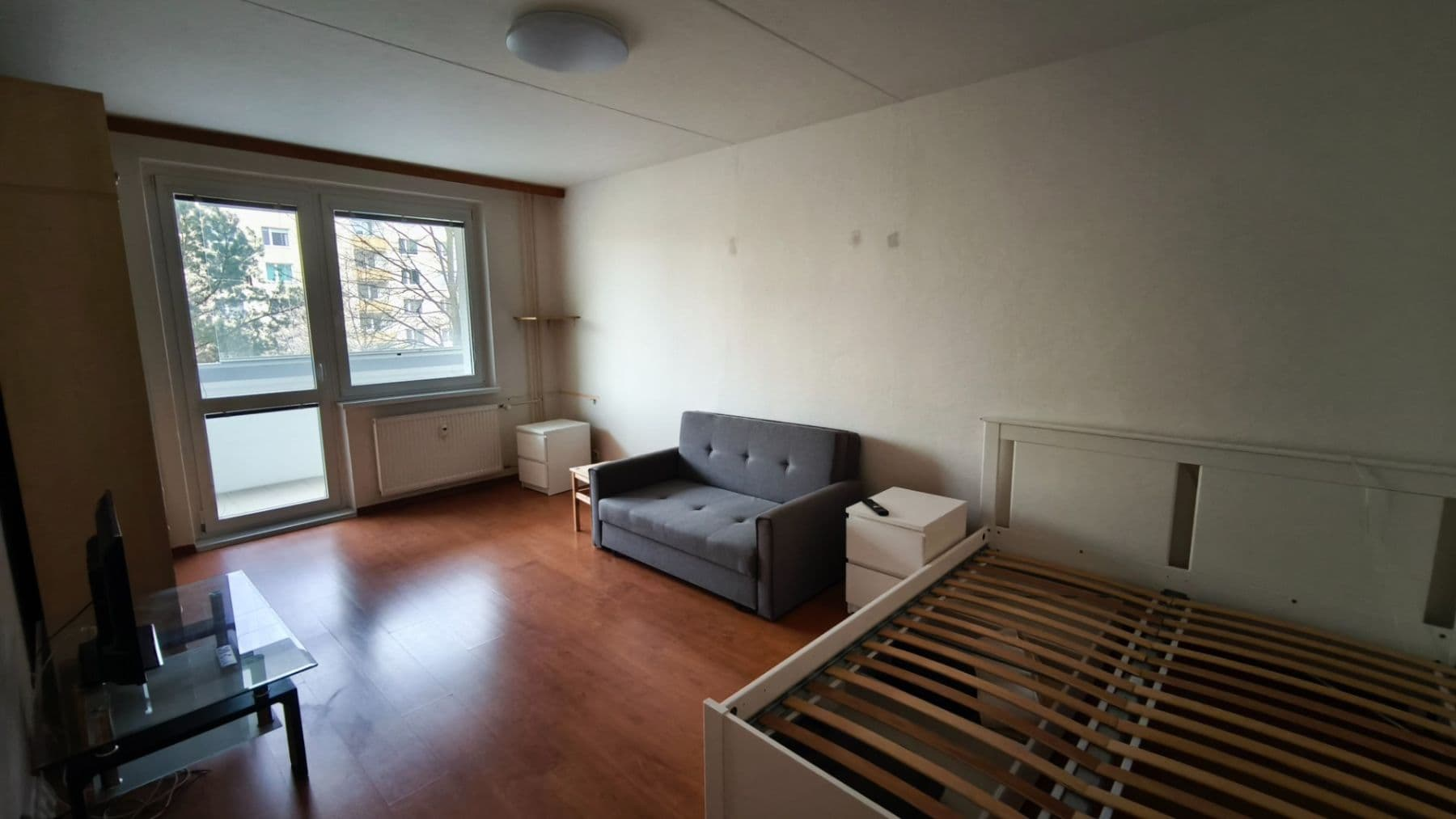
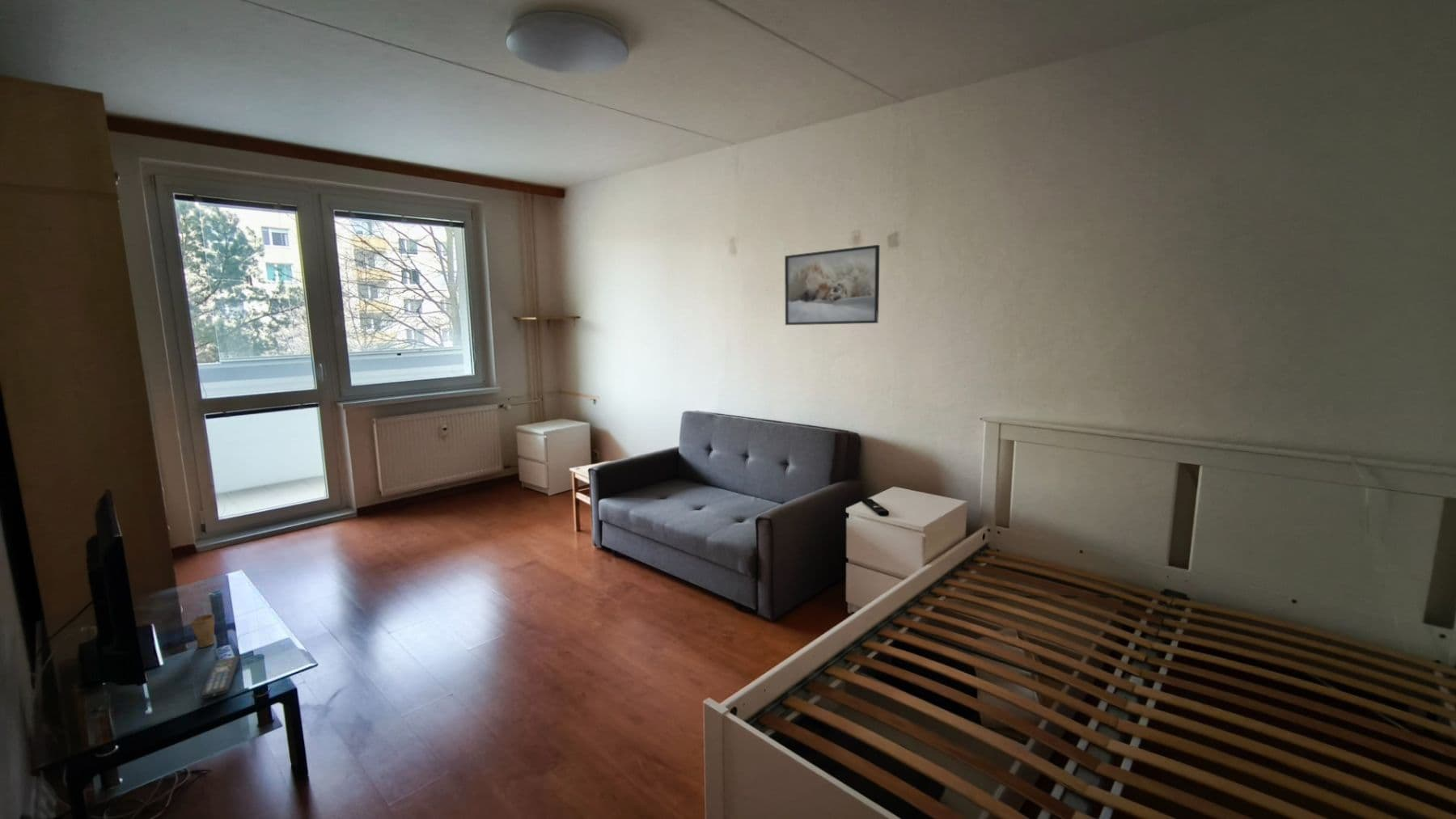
+ remote control [200,655,241,699]
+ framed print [784,244,881,326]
+ cup [190,614,216,648]
